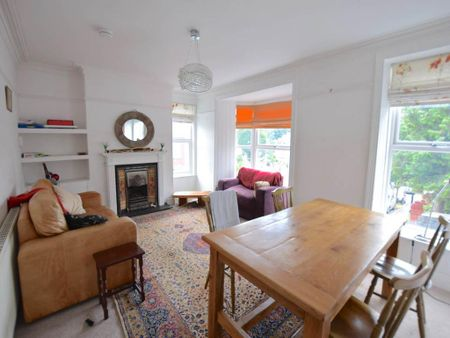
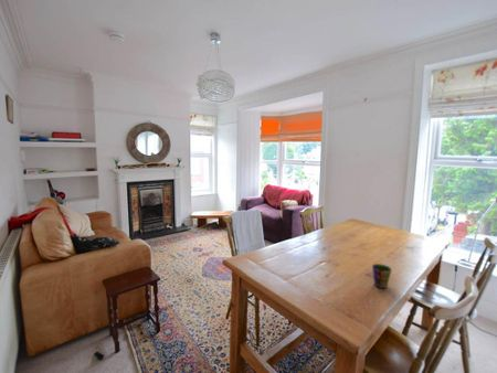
+ cup [371,263,393,289]
